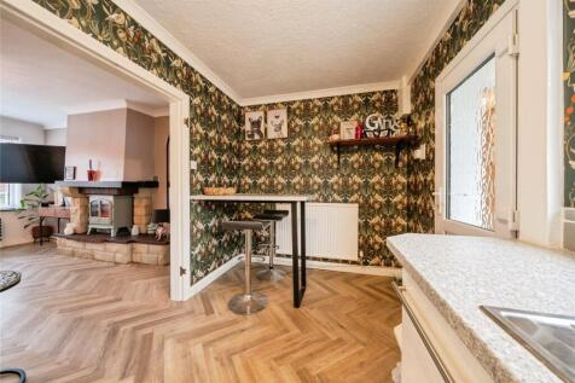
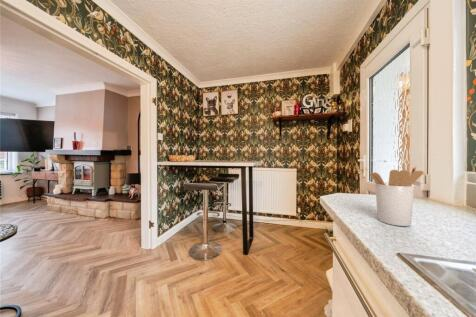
+ utensil holder [369,166,424,227]
